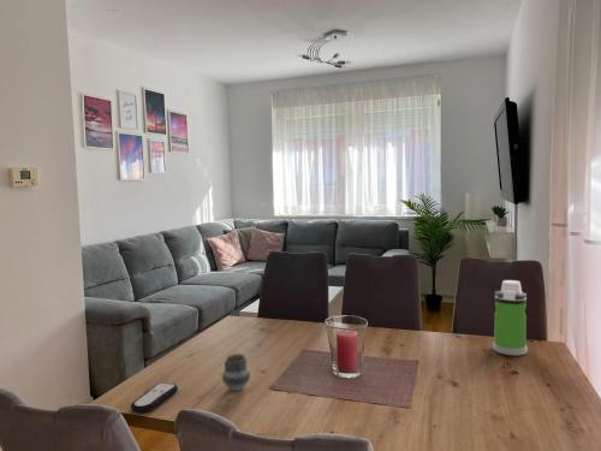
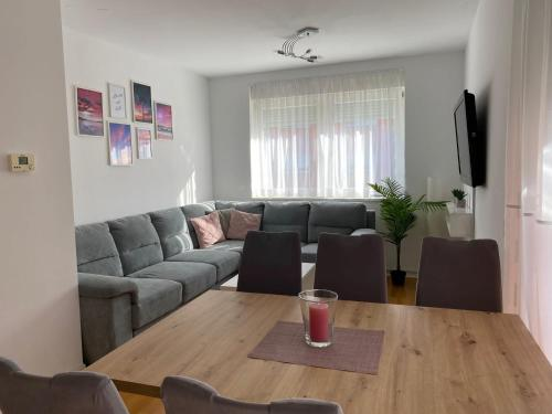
- cup [221,352,251,392]
- remote control [130,382,179,414]
- water bottle [492,279,529,357]
